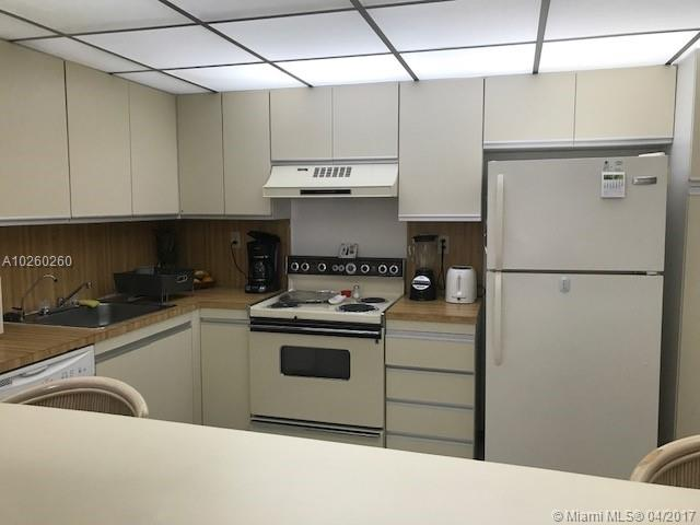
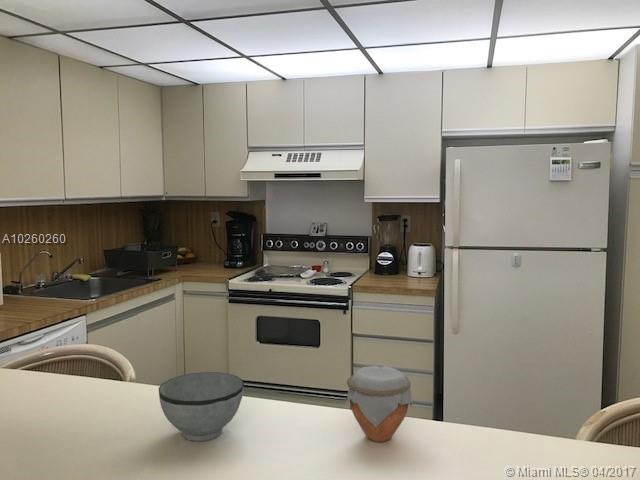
+ bowl [158,371,245,442]
+ jar [346,365,414,443]
